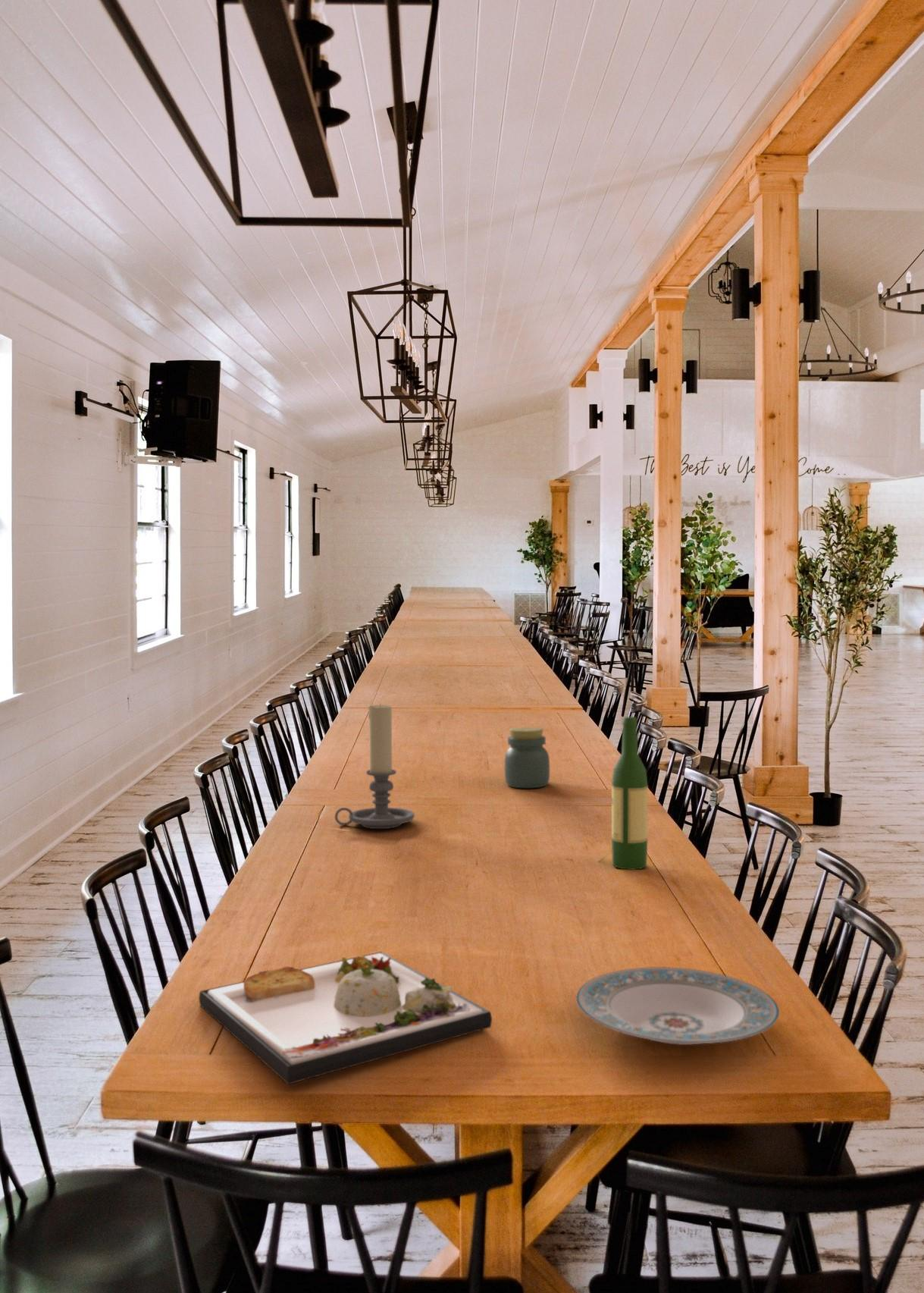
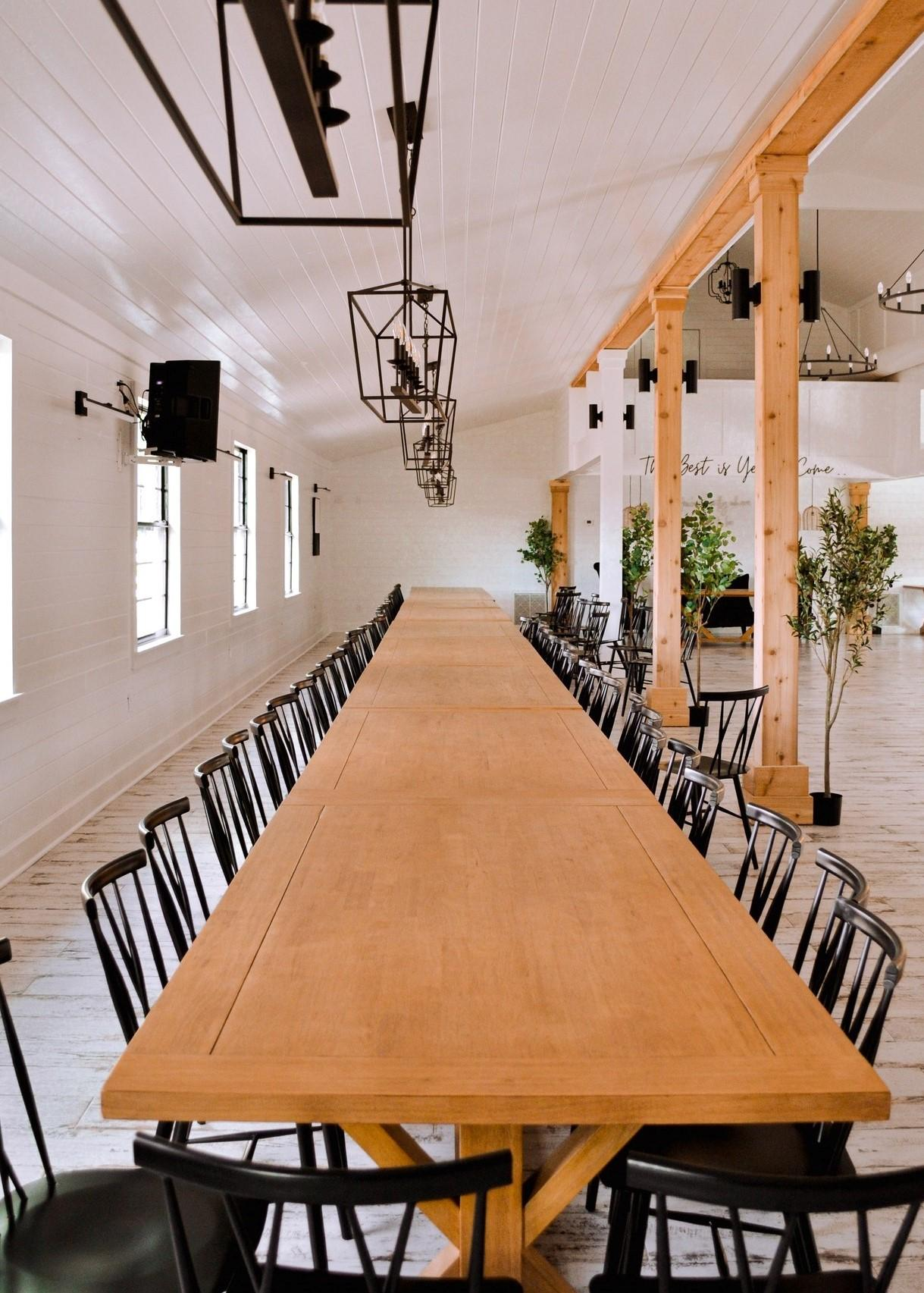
- plate [575,966,780,1046]
- wine bottle [611,716,649,871]
- candle holder [334,702,415,830]
- jar [504,727,550,789]
- dinner plate [198,951,493,1085]
